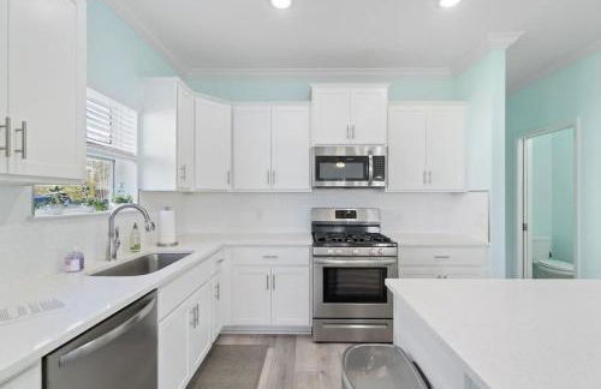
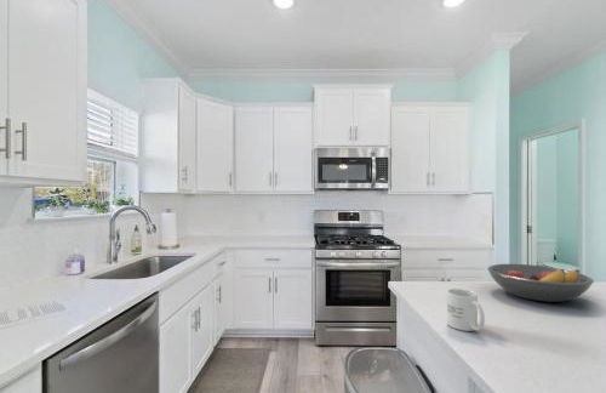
+ mug [446,287,486,332]
+ fruit bowl [486,263,595,303]
